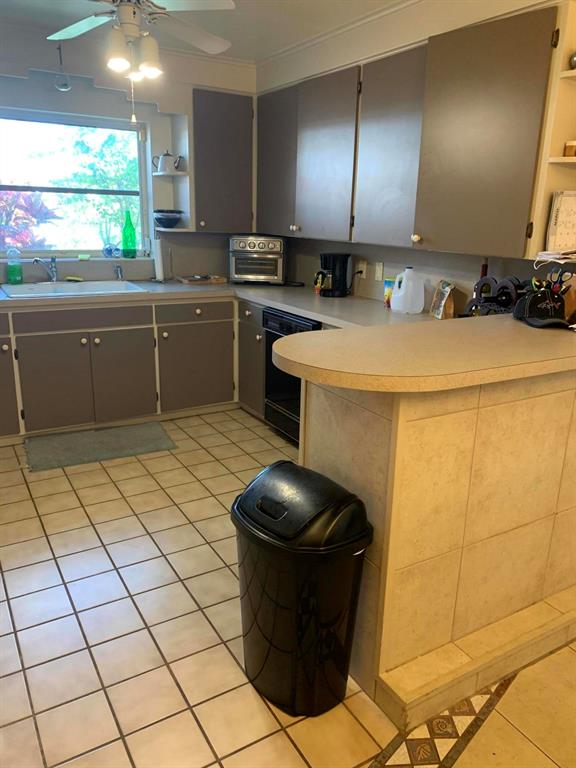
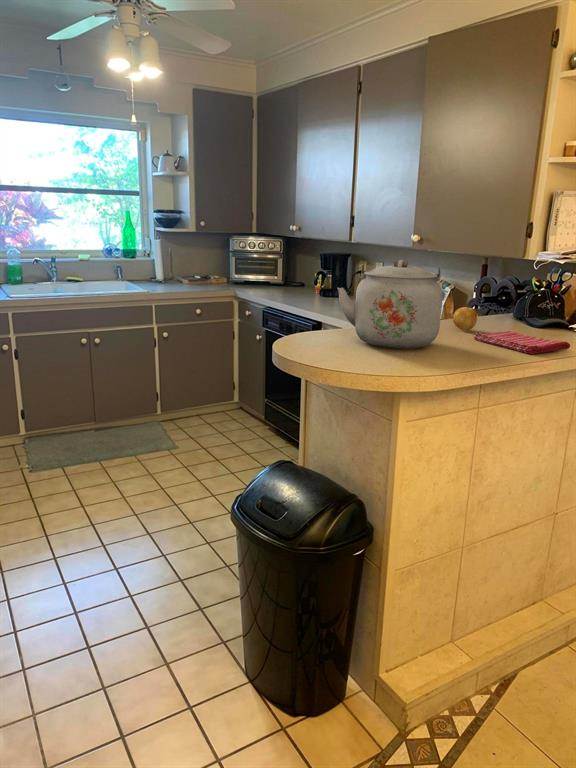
+ dish towel [473,330,571,355]
+ kettle [336,259,444,350]
+ fruit [452,306,478,332]
